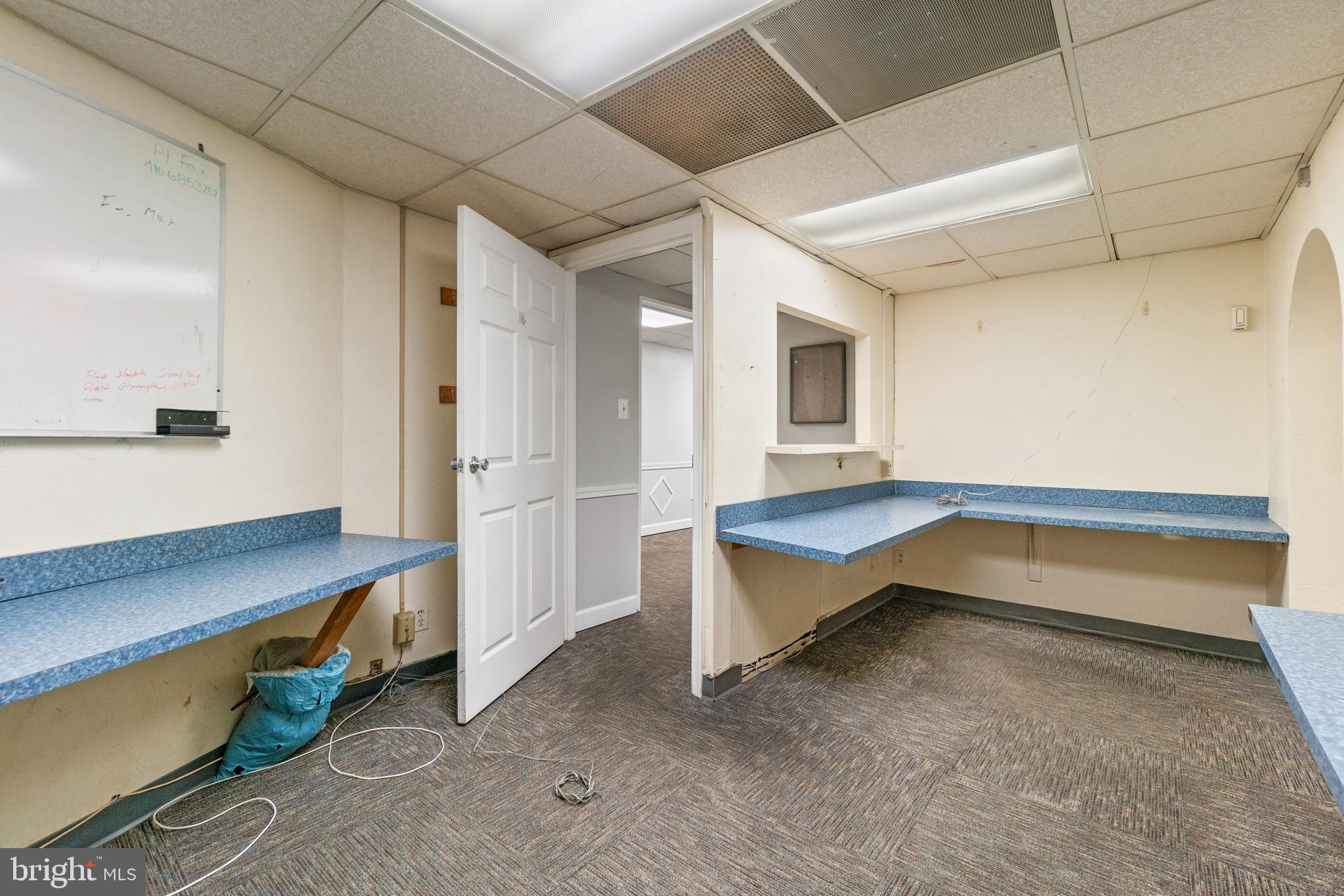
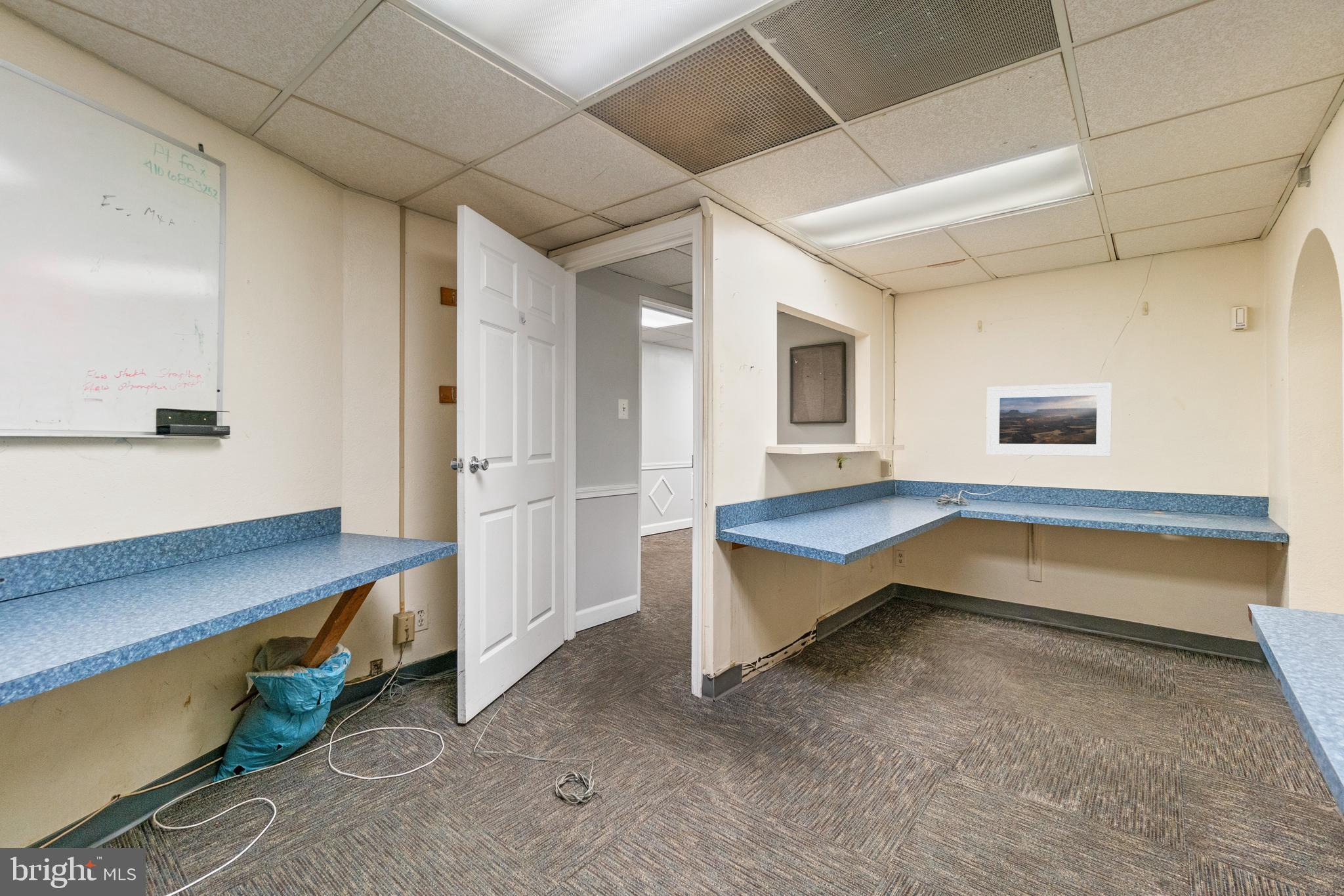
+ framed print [986,382,1113,457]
